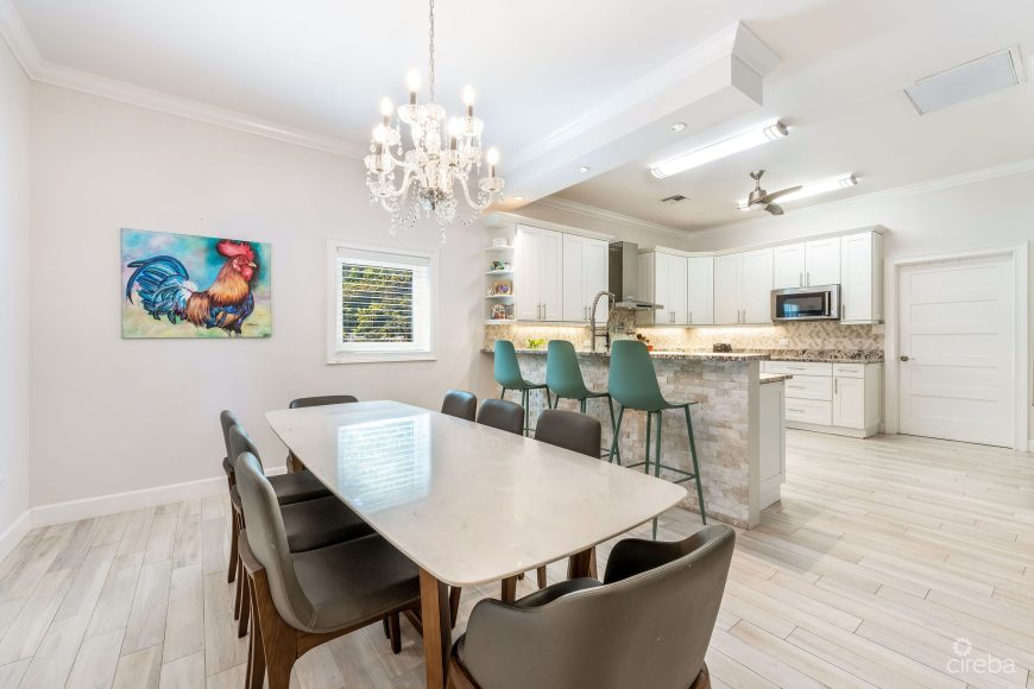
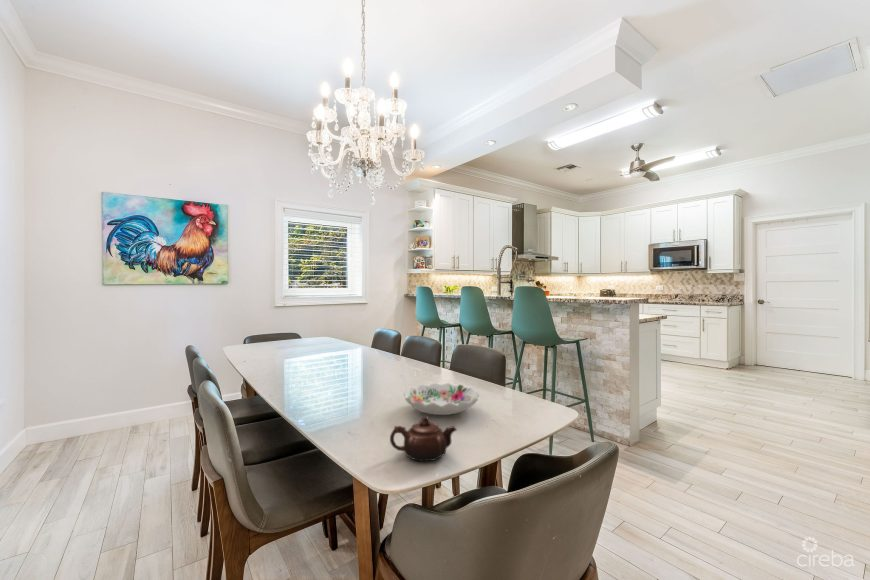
+ teapot [389,415,457,462]
+ decorative bowl [403,381,481,416]
